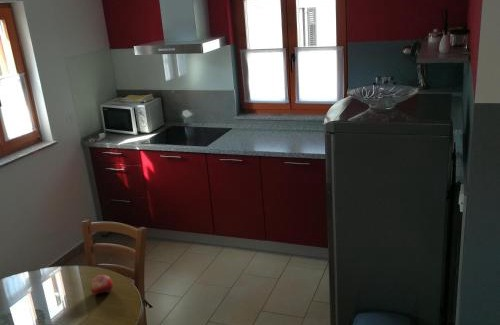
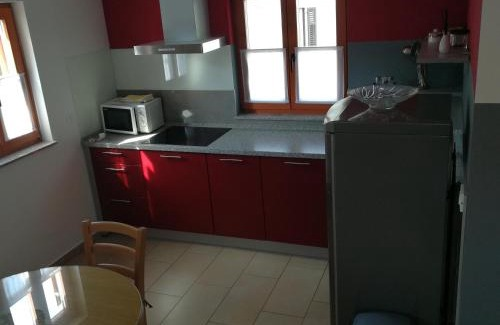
- fruit [90,274,114,296]
